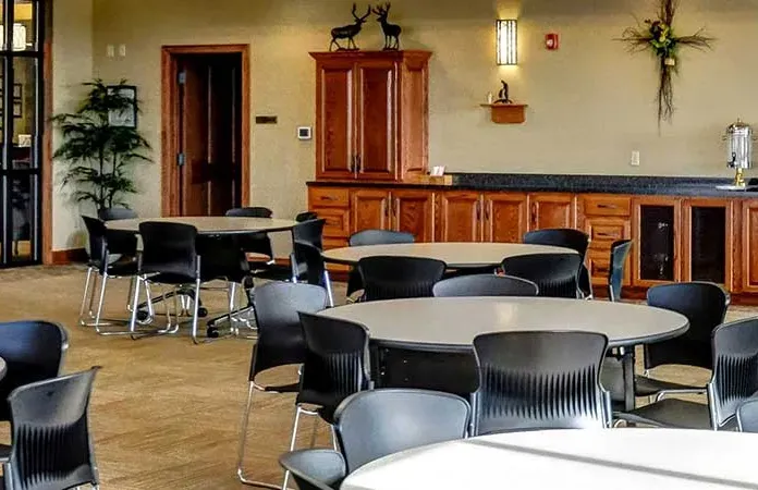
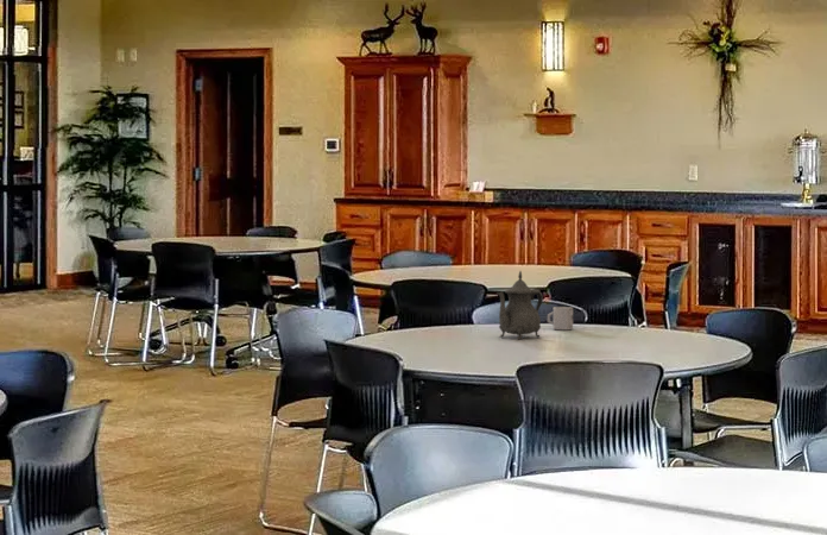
+ cup [547,306,574,331]
+ teapot [495,270,544,340]
